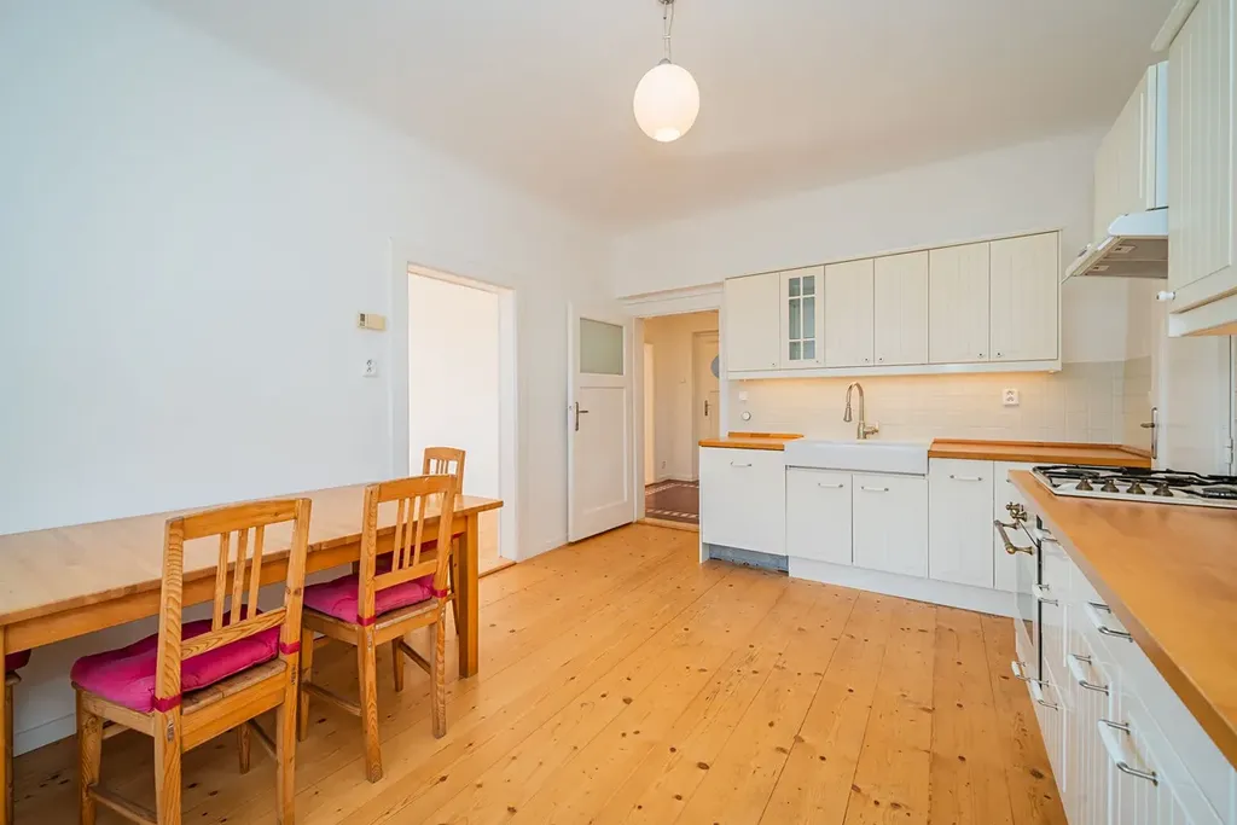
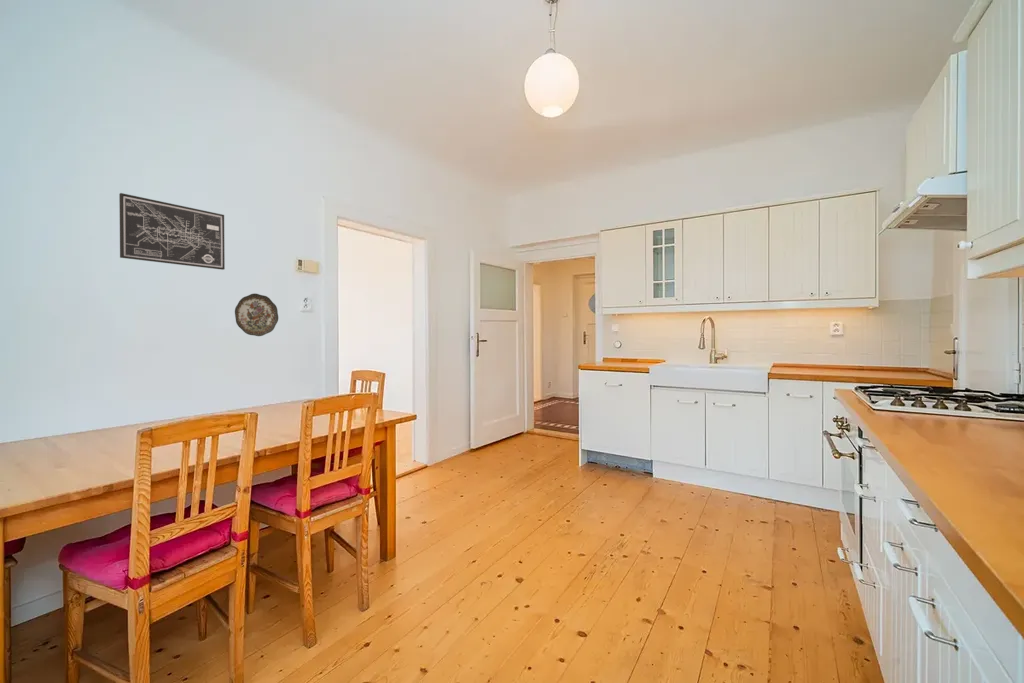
+ decorative plate [234,293,279,337]
+ wall art [118,192,226,271]
